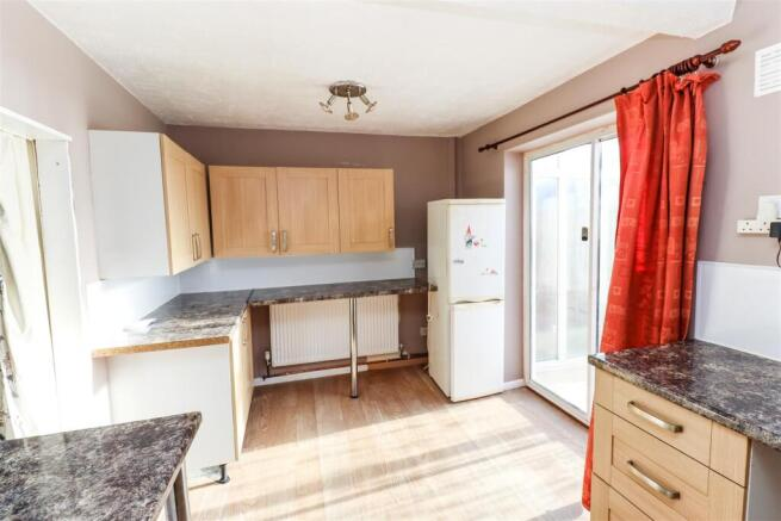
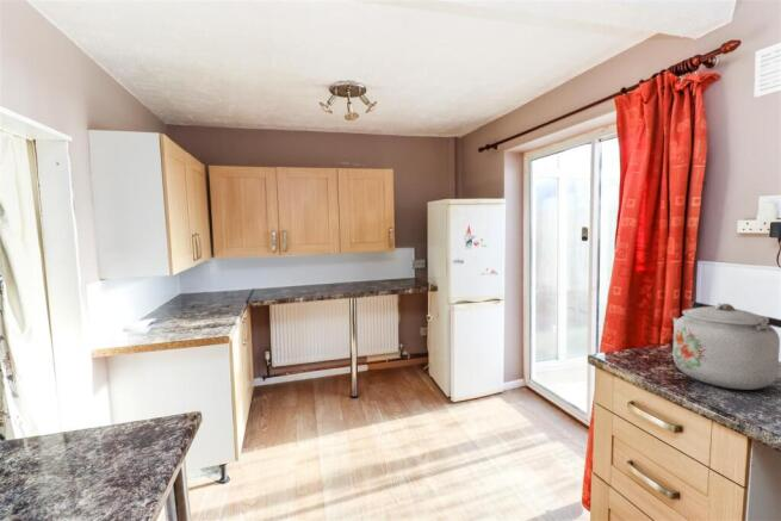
+ kettle [671,300,781,391]
